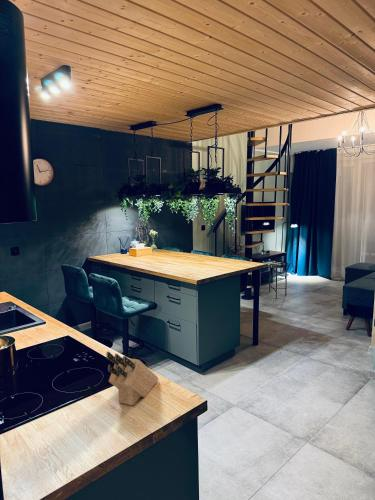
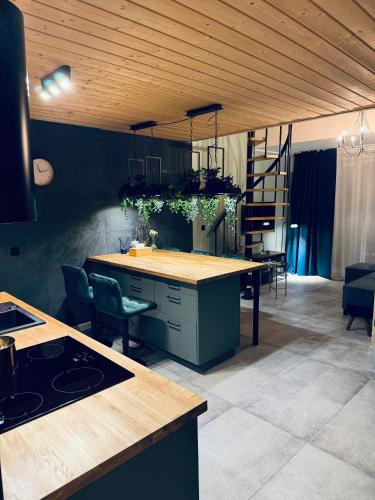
- knife block [105,350,160,406]
